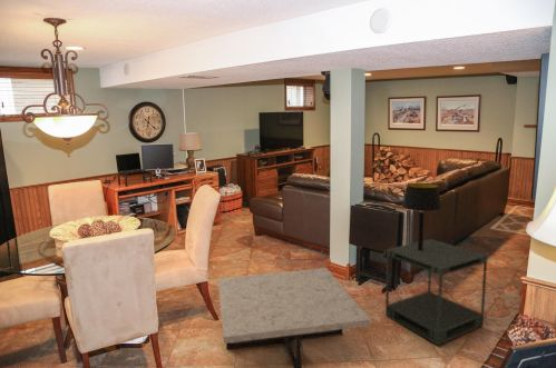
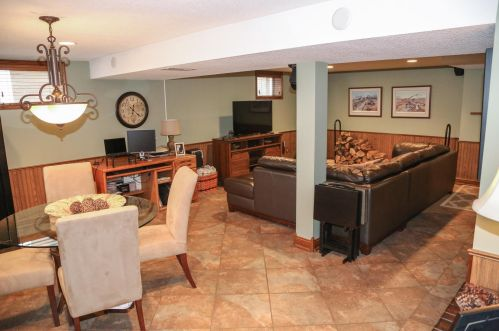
- coffee table [217,267,372,368]
- table lamp [401,182,442,250]
- side table [384,238,488,347]
